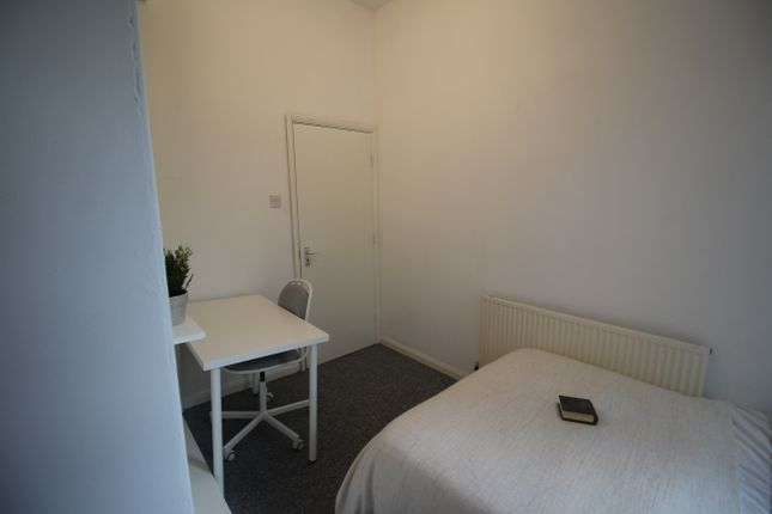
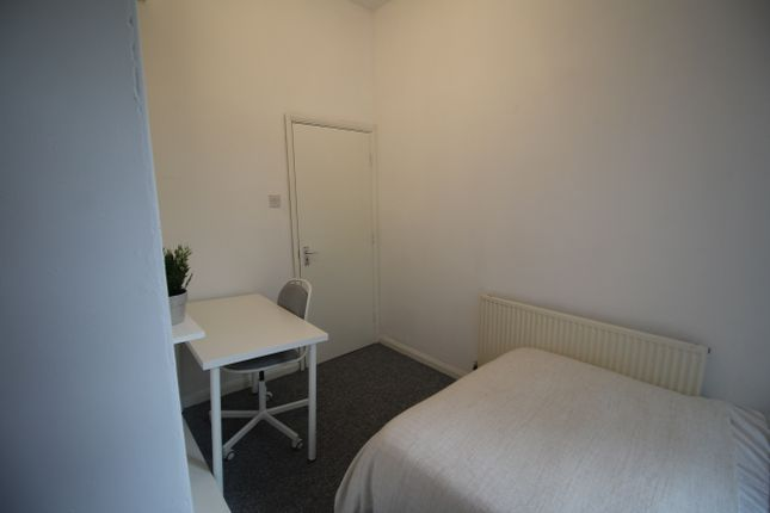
- book [557,394,600,426]
